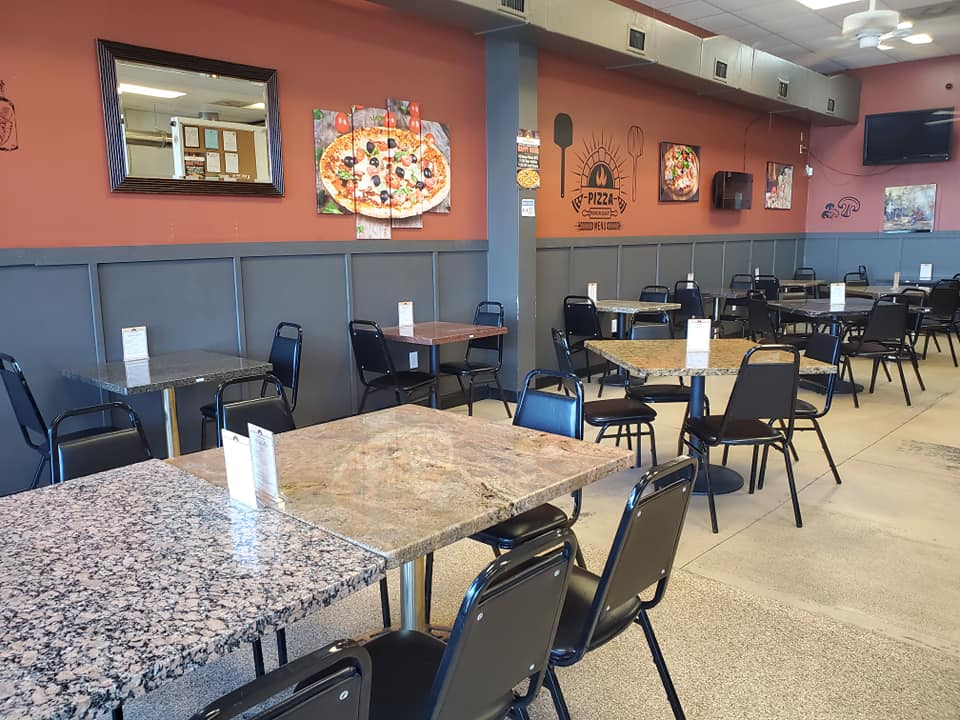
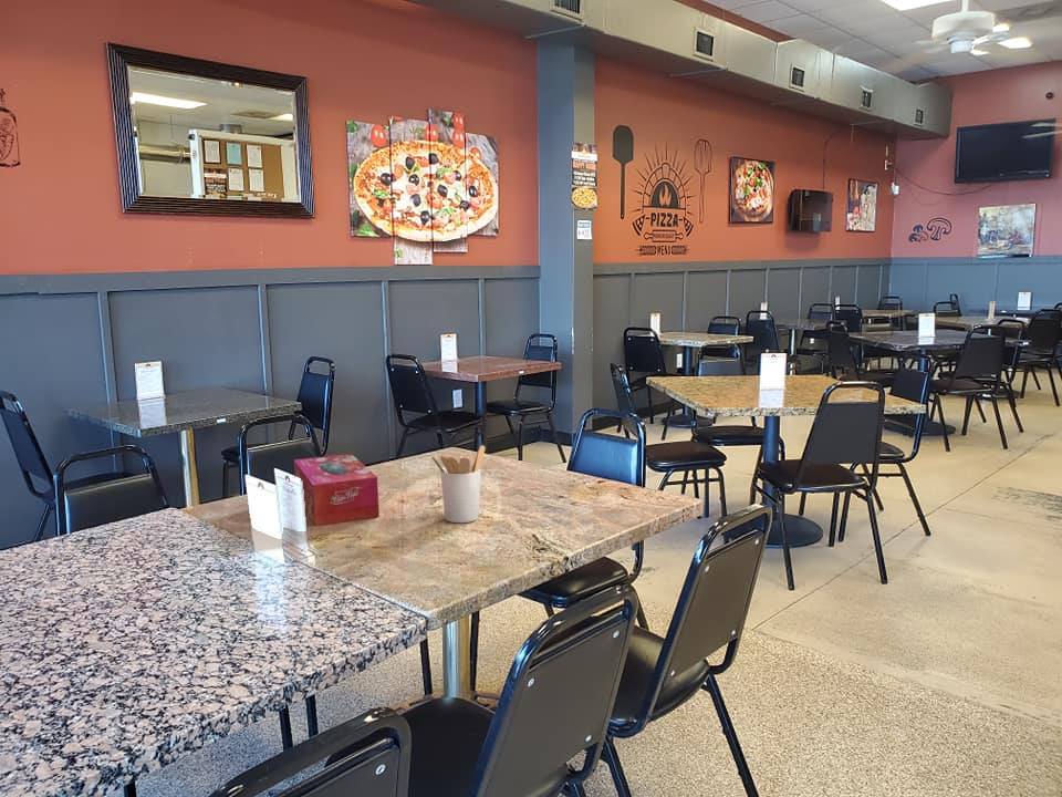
+ utensil holder [430,444,486,524]
+ tissue box [293,453,381,527]
